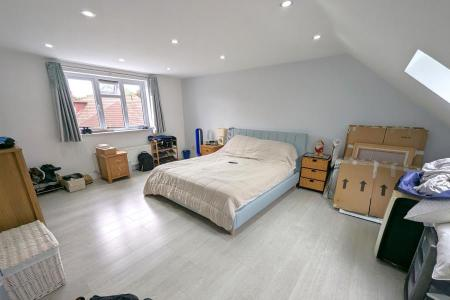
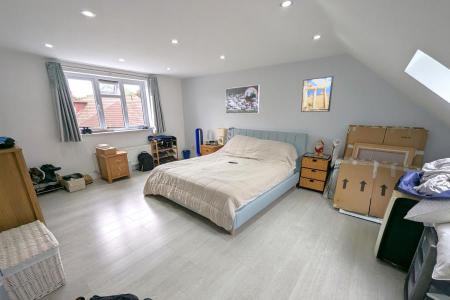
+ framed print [225,84,261,115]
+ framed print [300,75,335,113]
